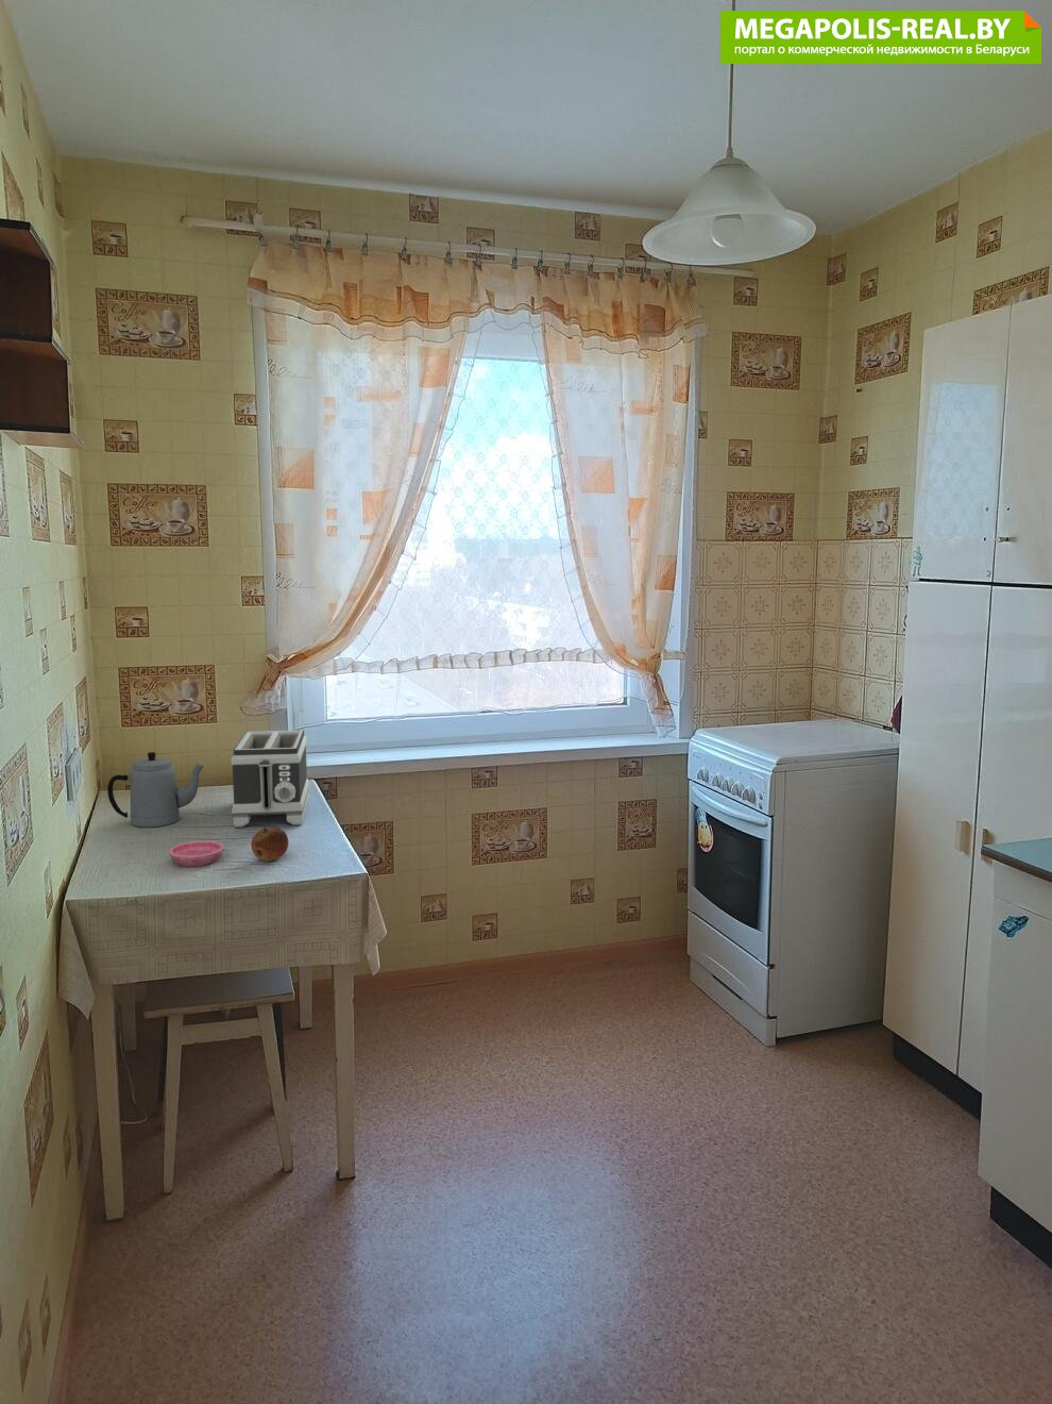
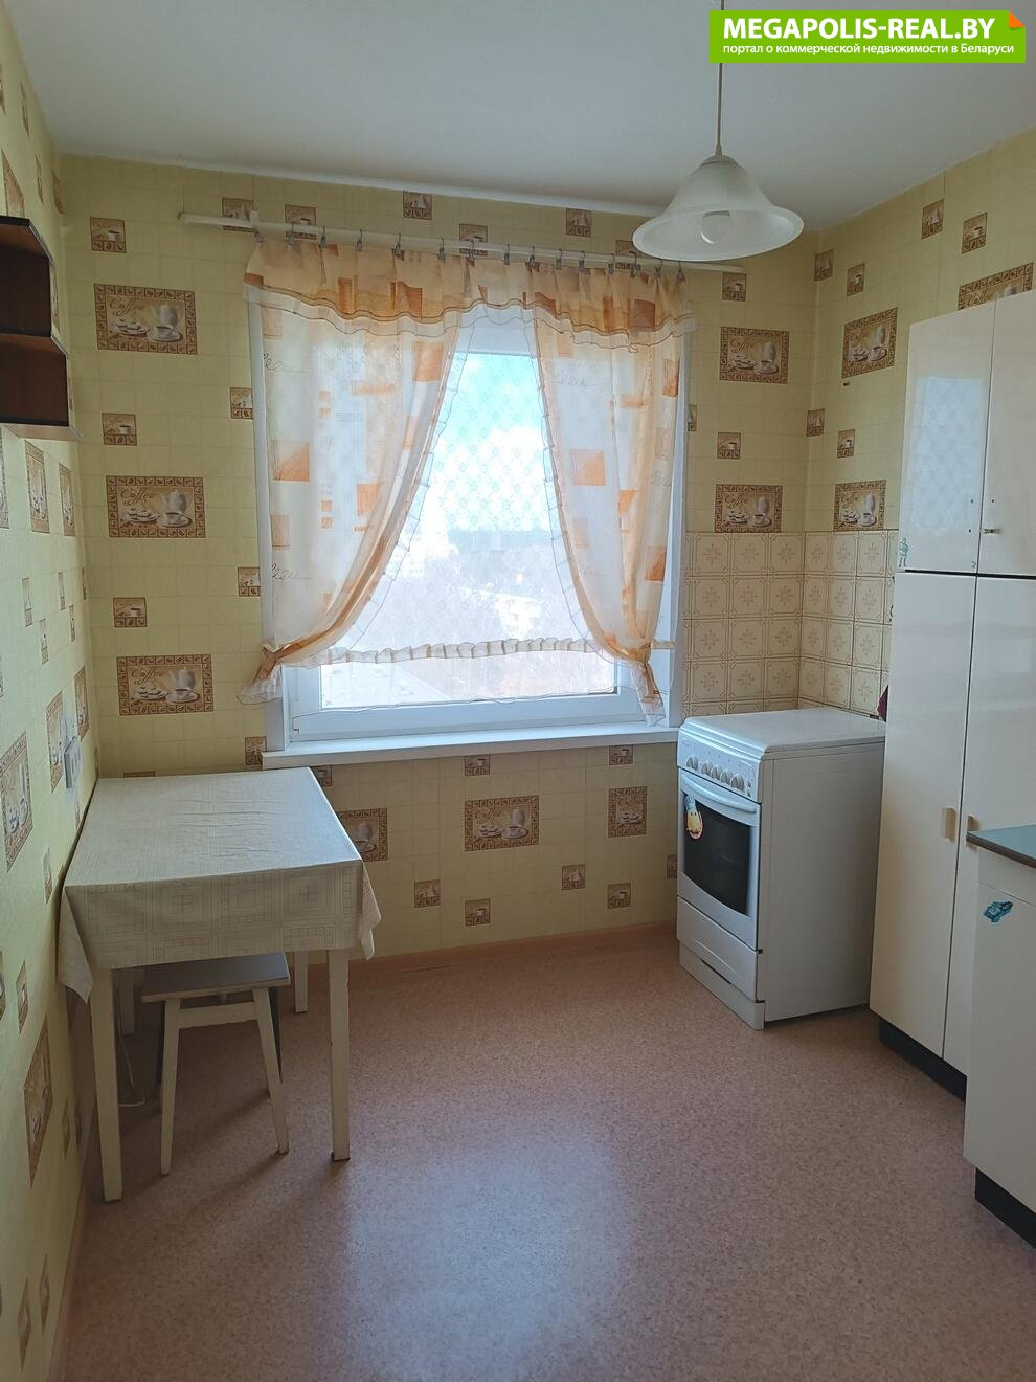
- toaster [230,730,311,828]
- saucer [168,839,225,867]
- teapot [106,751,206,828]
- fruit [250,826,290,862]
